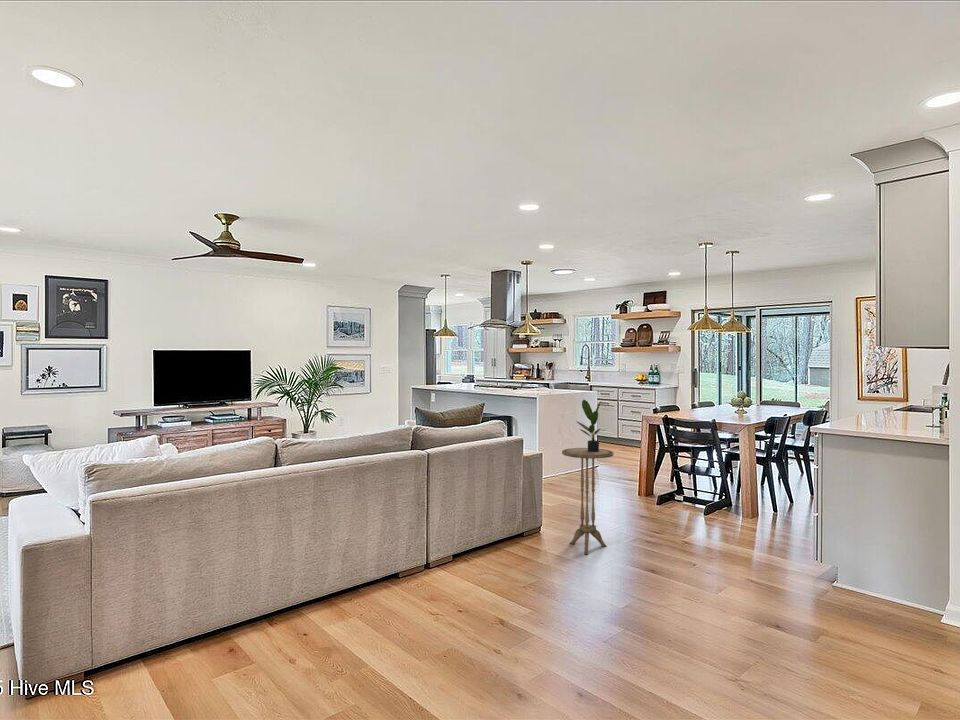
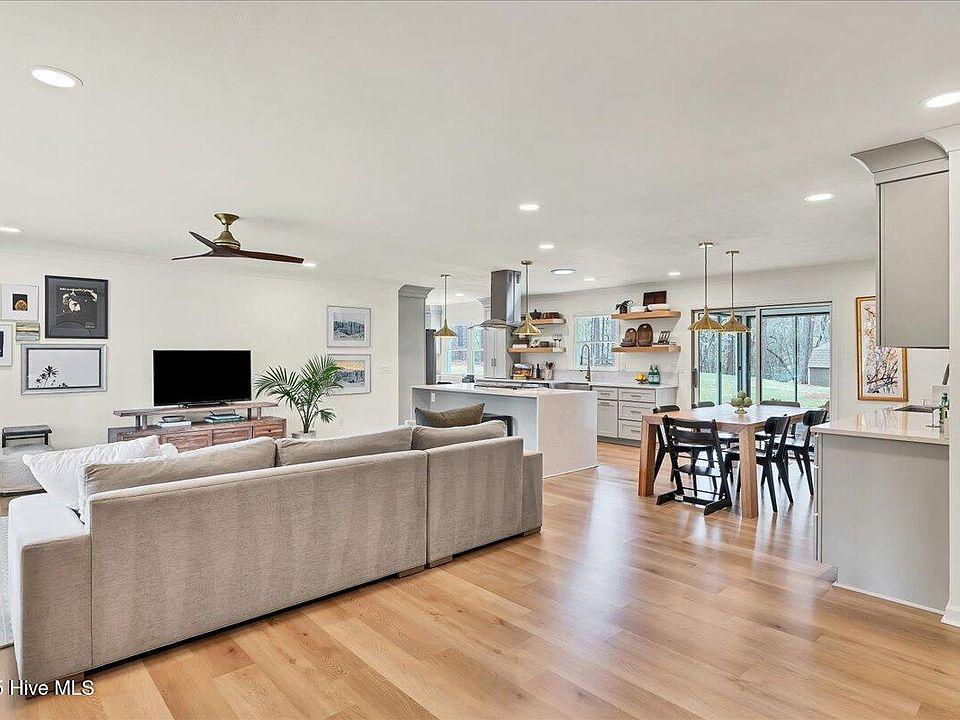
- potted plant [575,398,606,452]
- side table [561,447,614,556]
